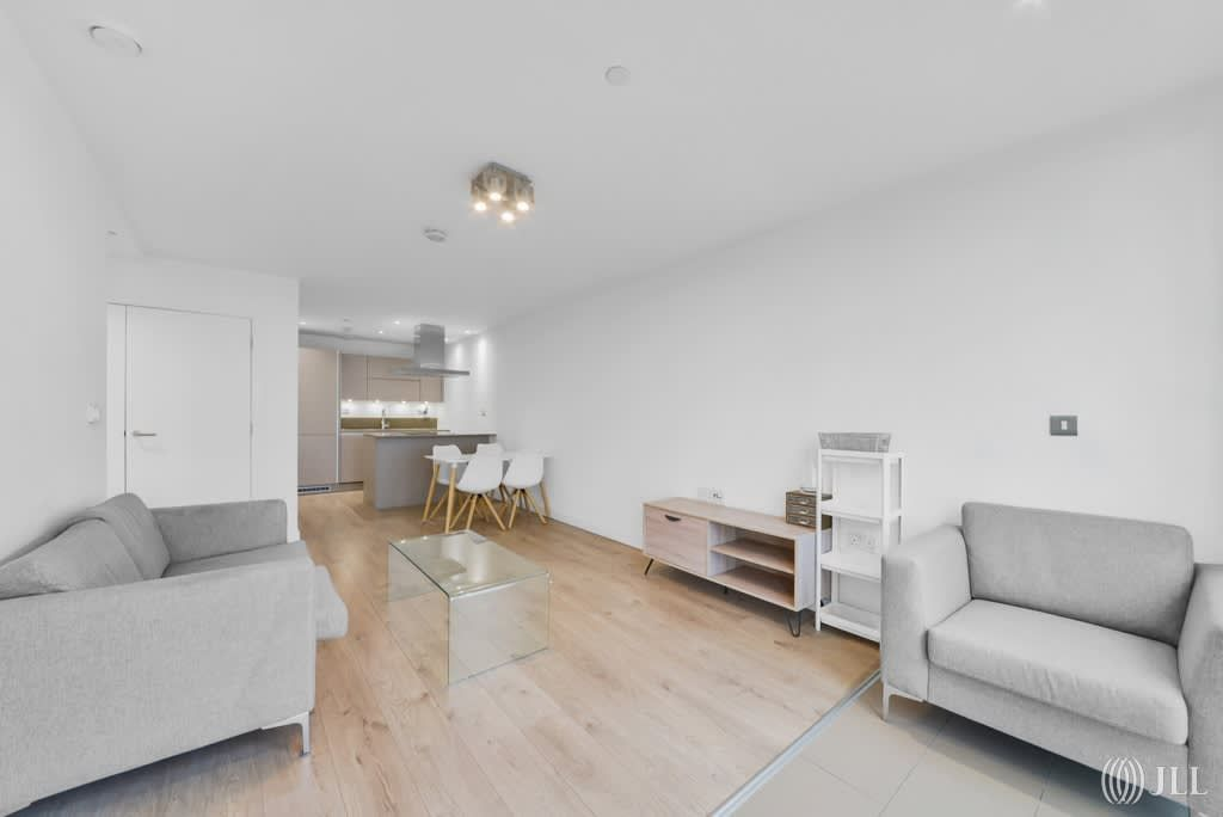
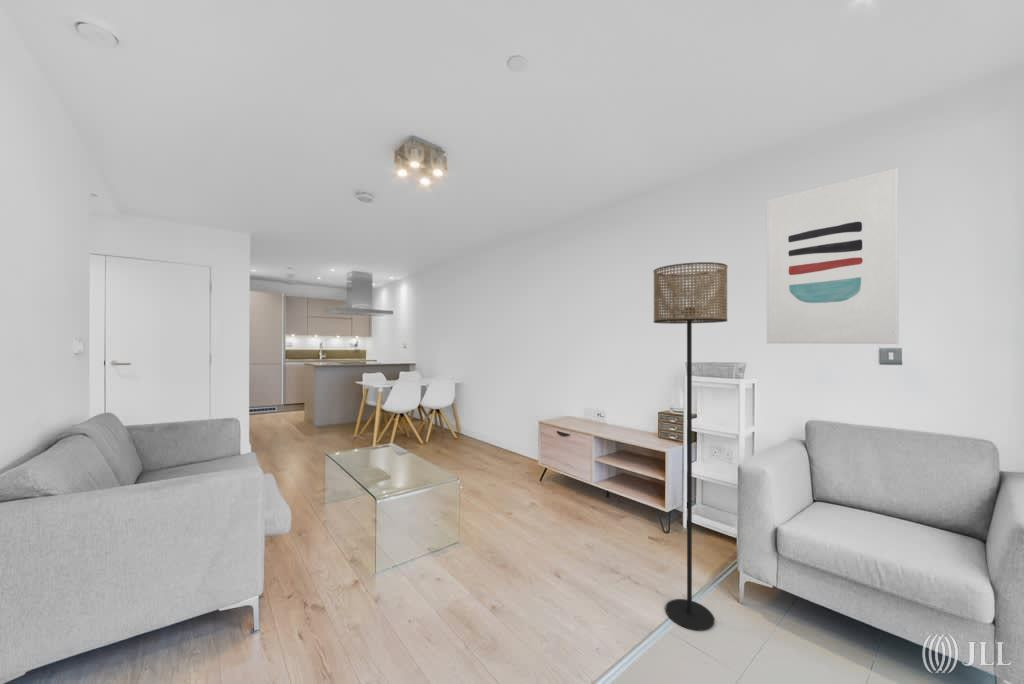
+ wall art [766,167,900,345]
+ floor lamp [653,261,729,632]
